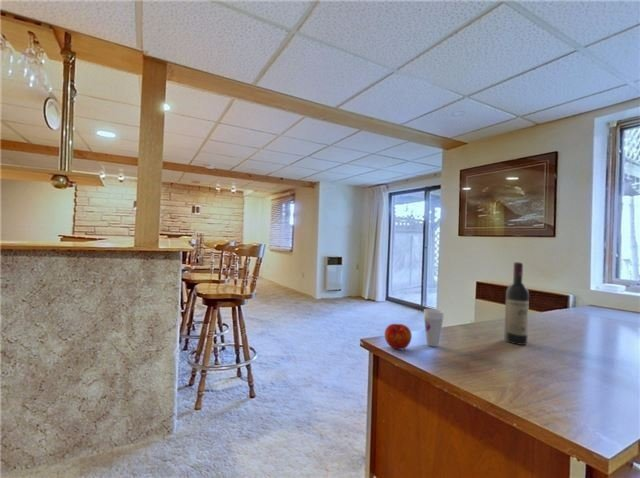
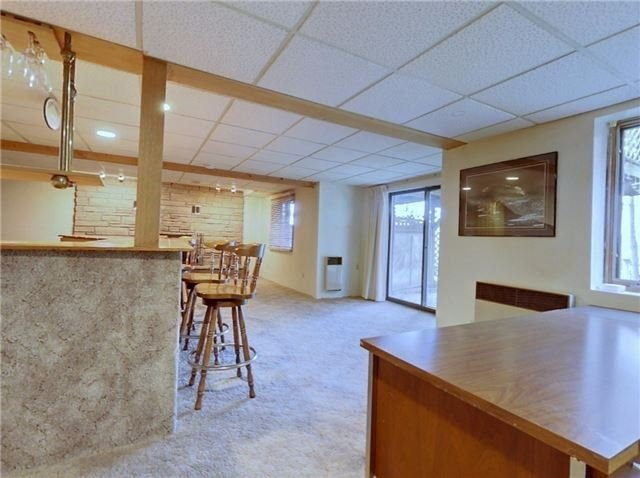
- cup [423,308,445,348]
- wine bottle [503,261,530,346]
- apple [384,323,413,351]
